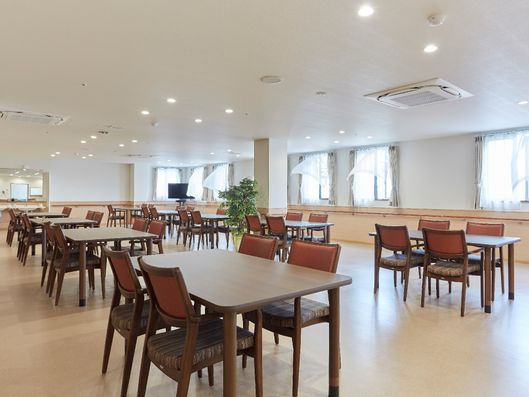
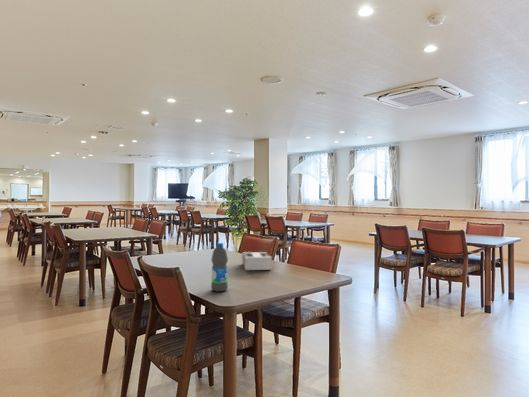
+ tissue box [242,251,273,271]
+ water bottle [210,242,229,293]
